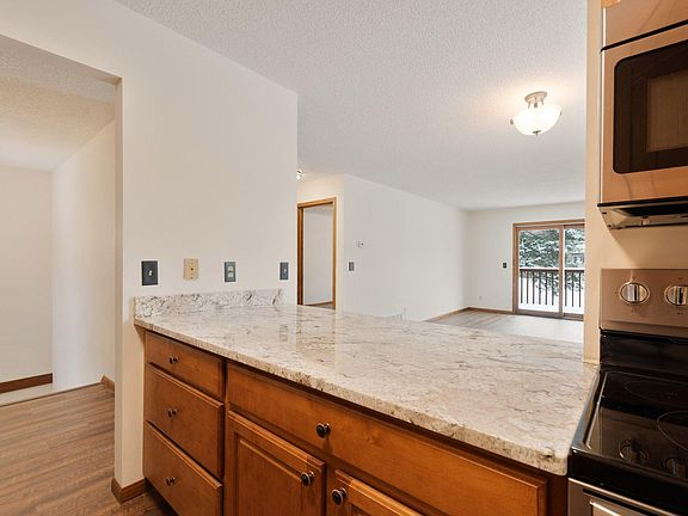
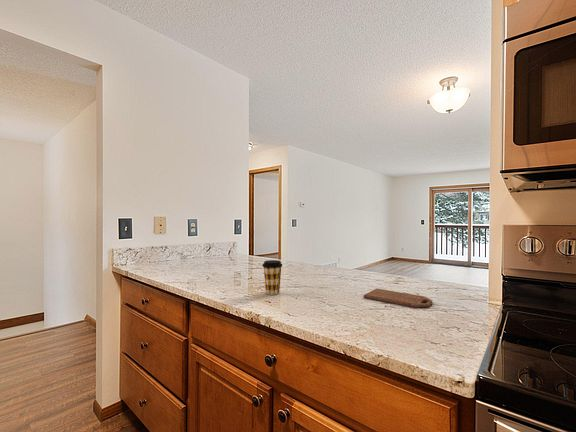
+ cutting board [362,288,433,309]
+ coffee cup [262,259,283,296]
